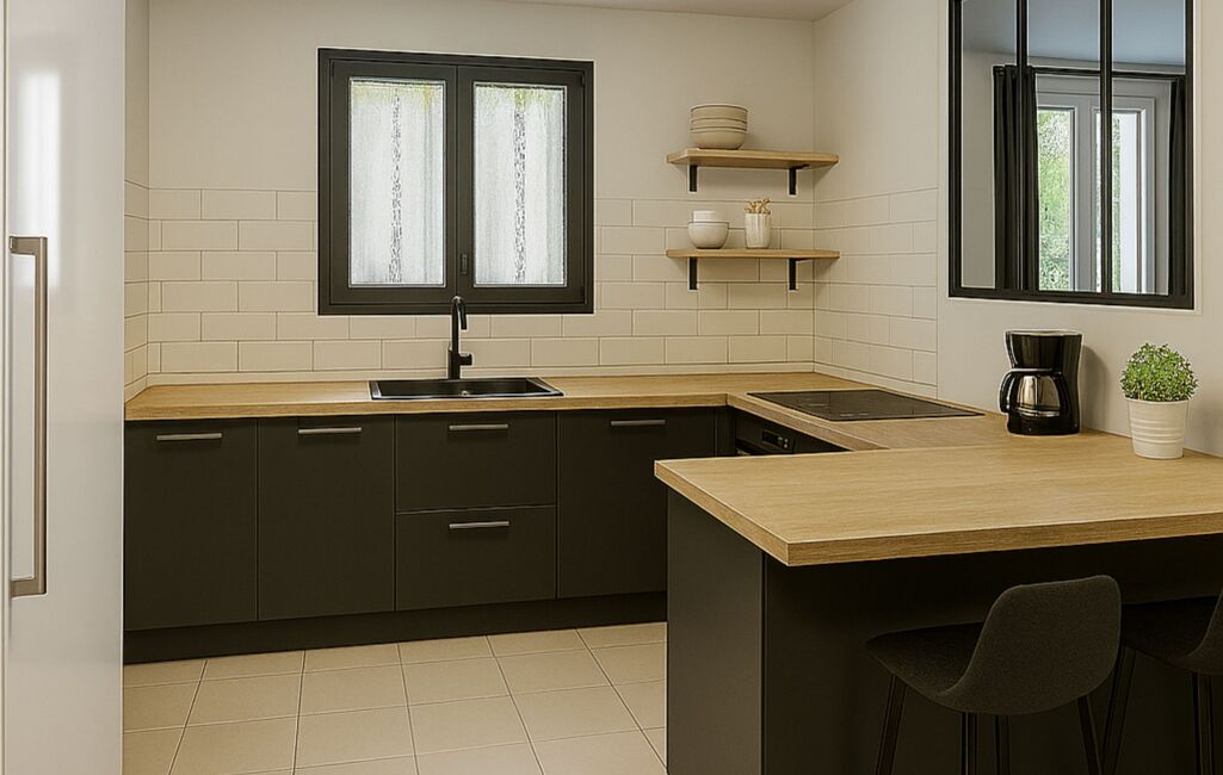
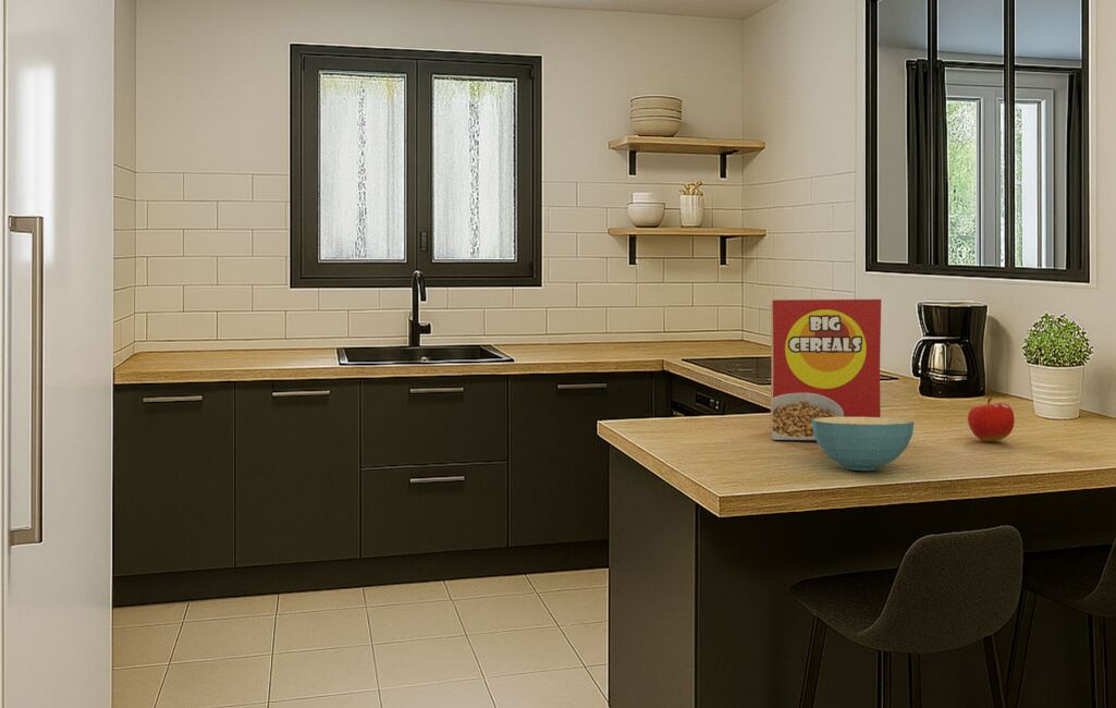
+ fruit [967,396,1016,442]
+ cereal bowl [811,416,916,472]
+ cereal box [770,298,882,441]
